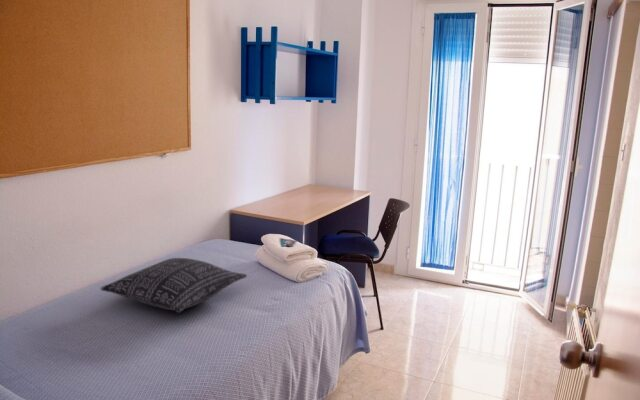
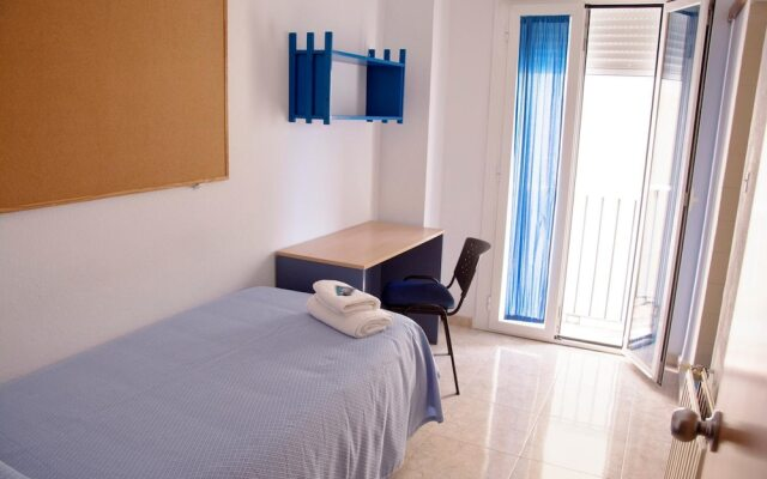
- pillow [100,257,248,313]
